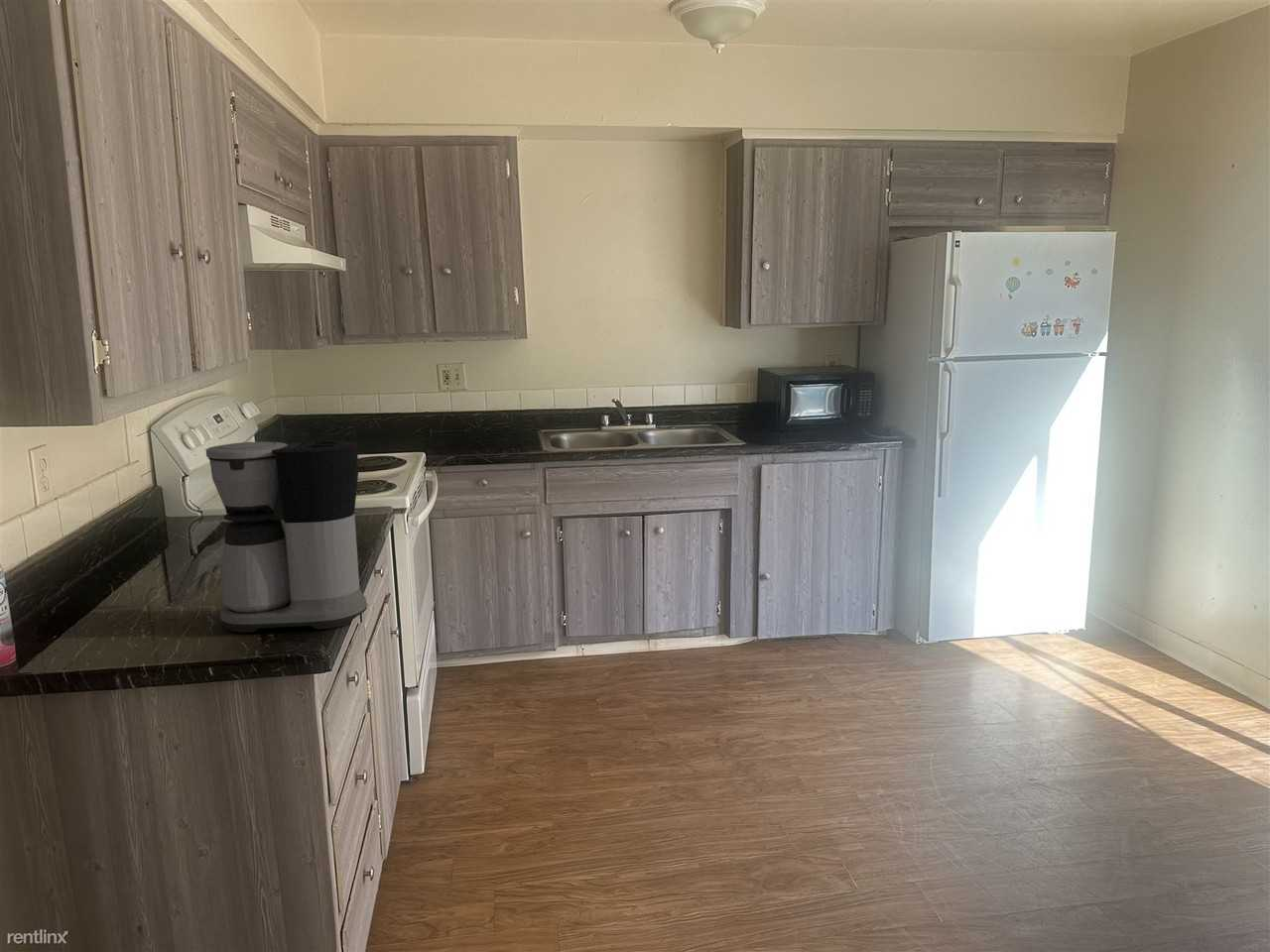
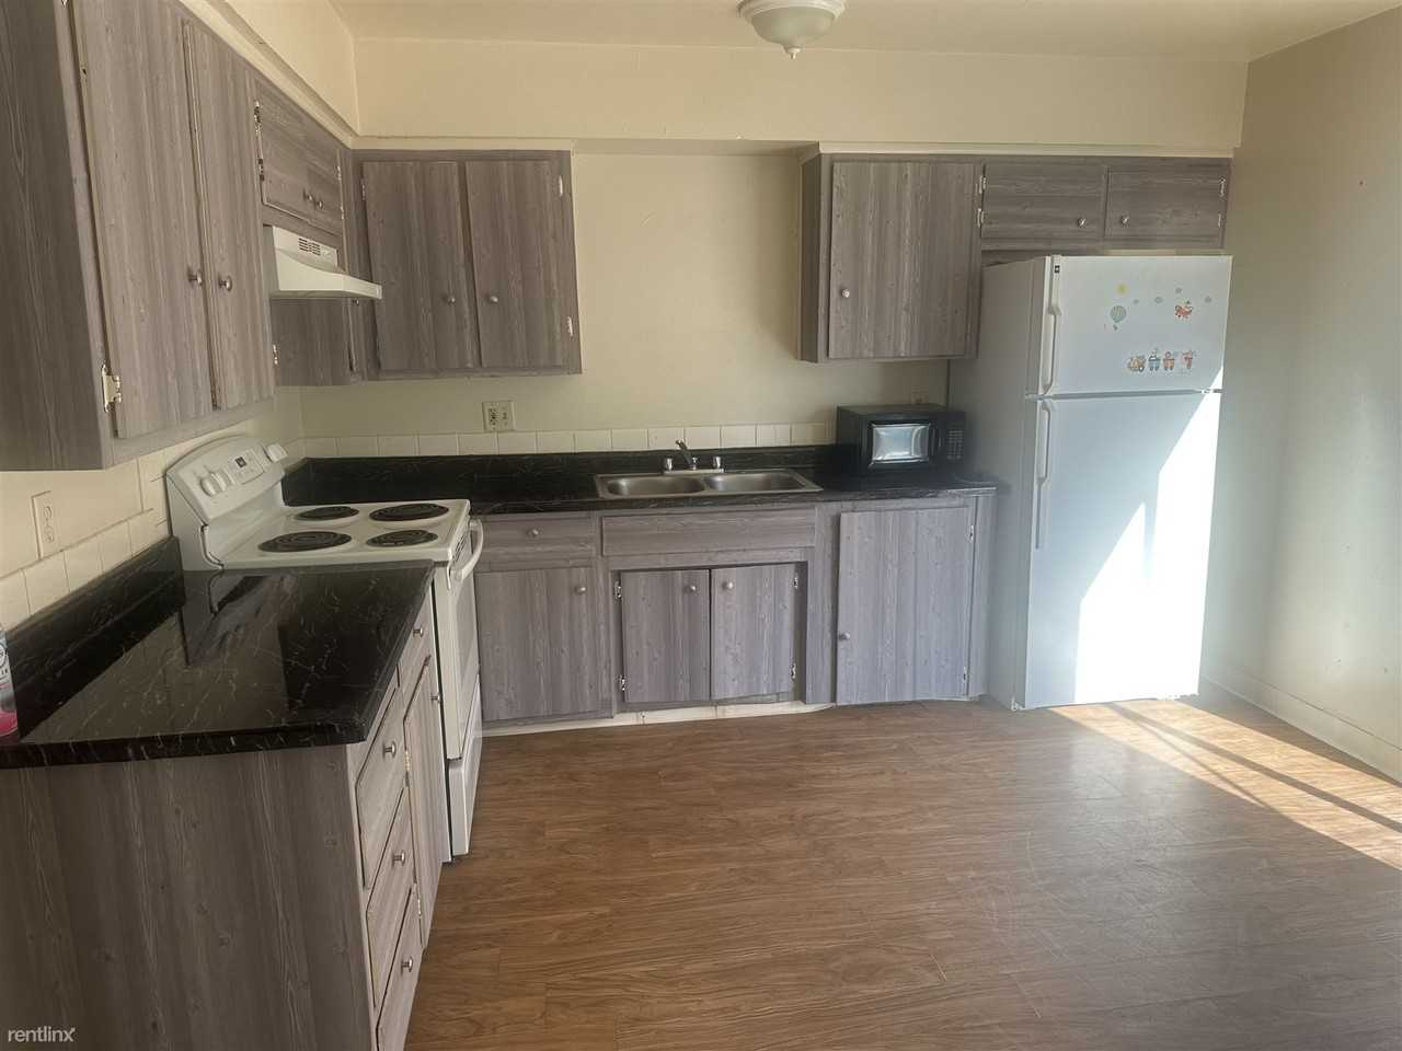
- coffee maker [205,440,368,634]
